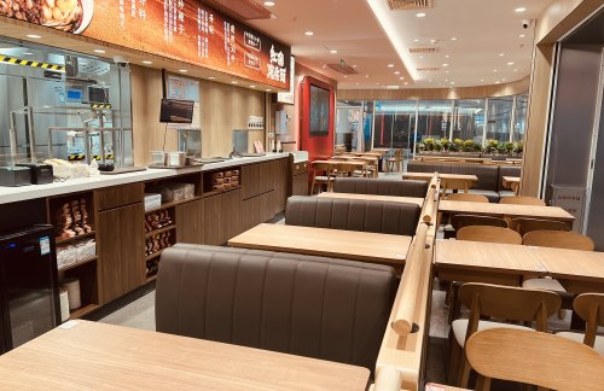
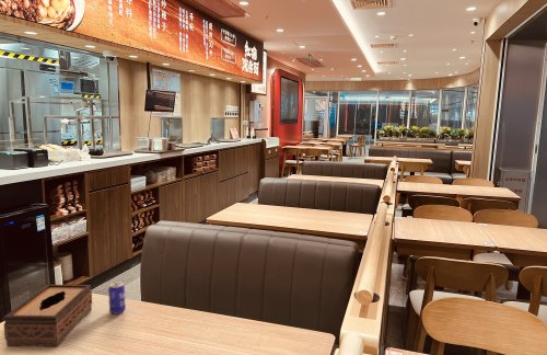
+ tissue box [3,284,93,347]
+ beer can [107,282,127,316]
